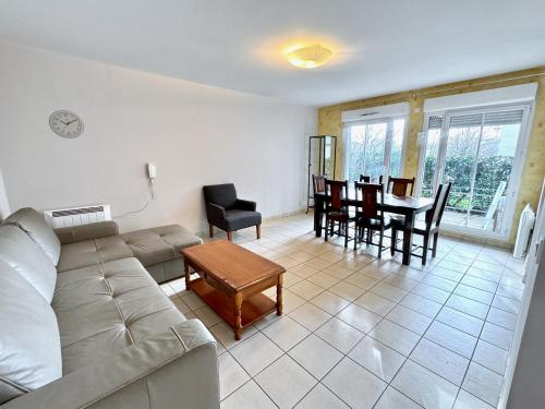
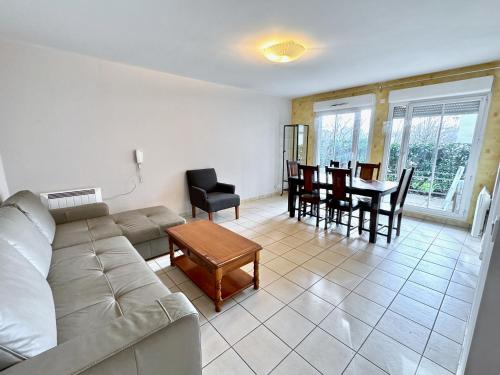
- wall clock [48,109,85,140]
